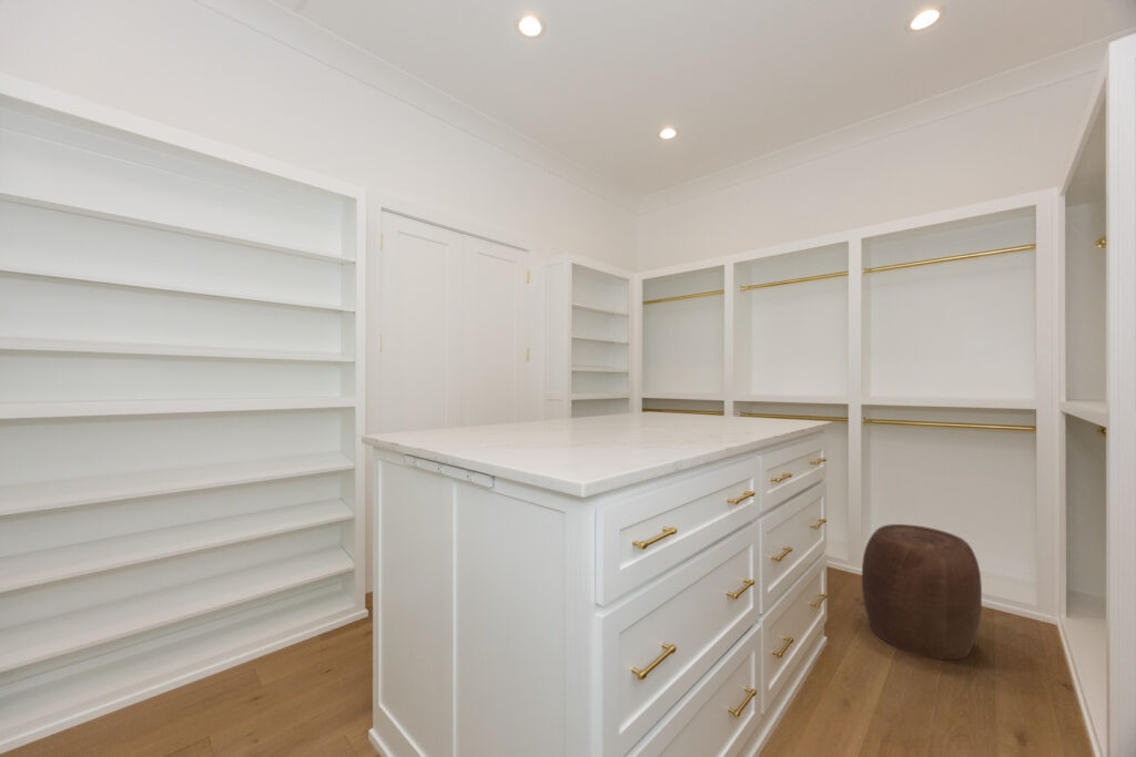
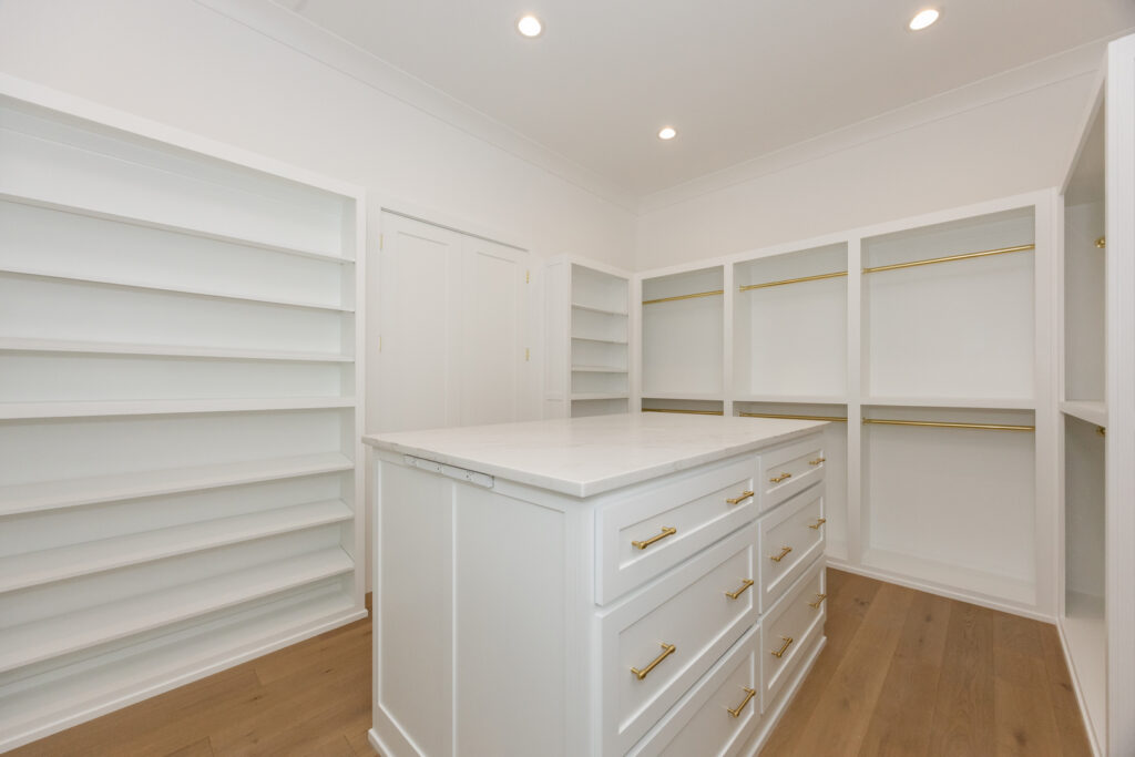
- stool [861,523,983,661]
